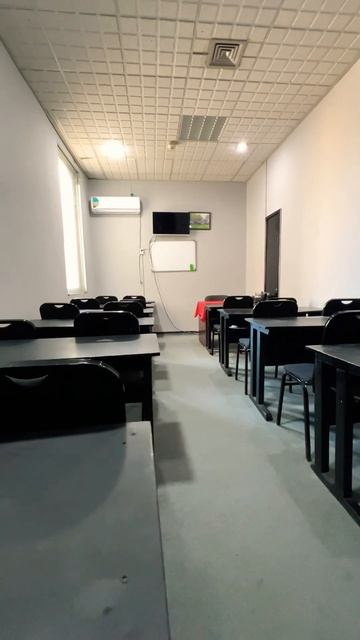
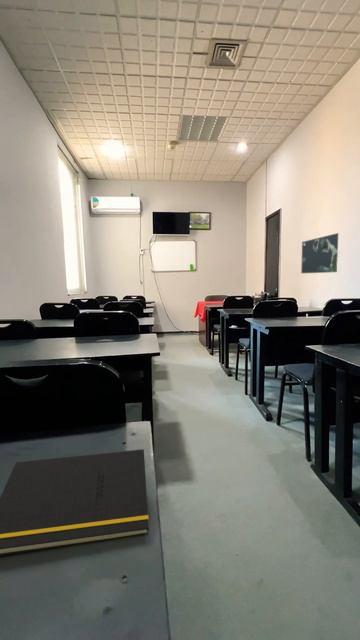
+ notepad [0,448,150,557]
+ map [300,232,340,274]
